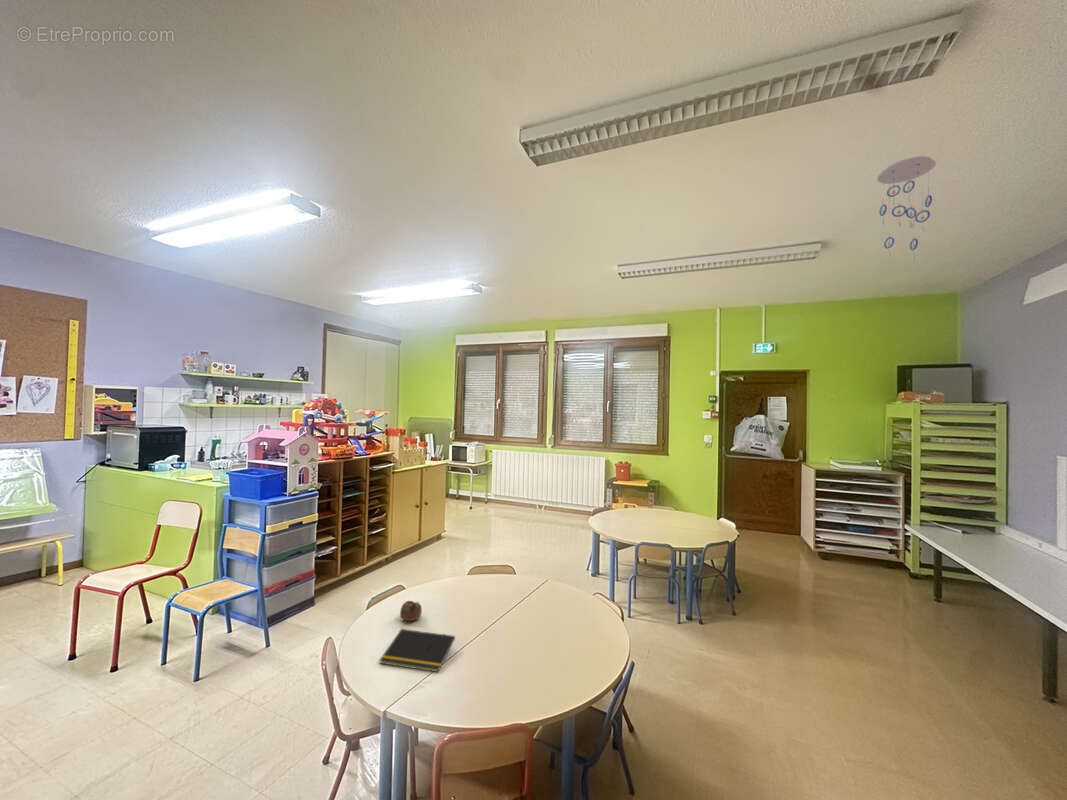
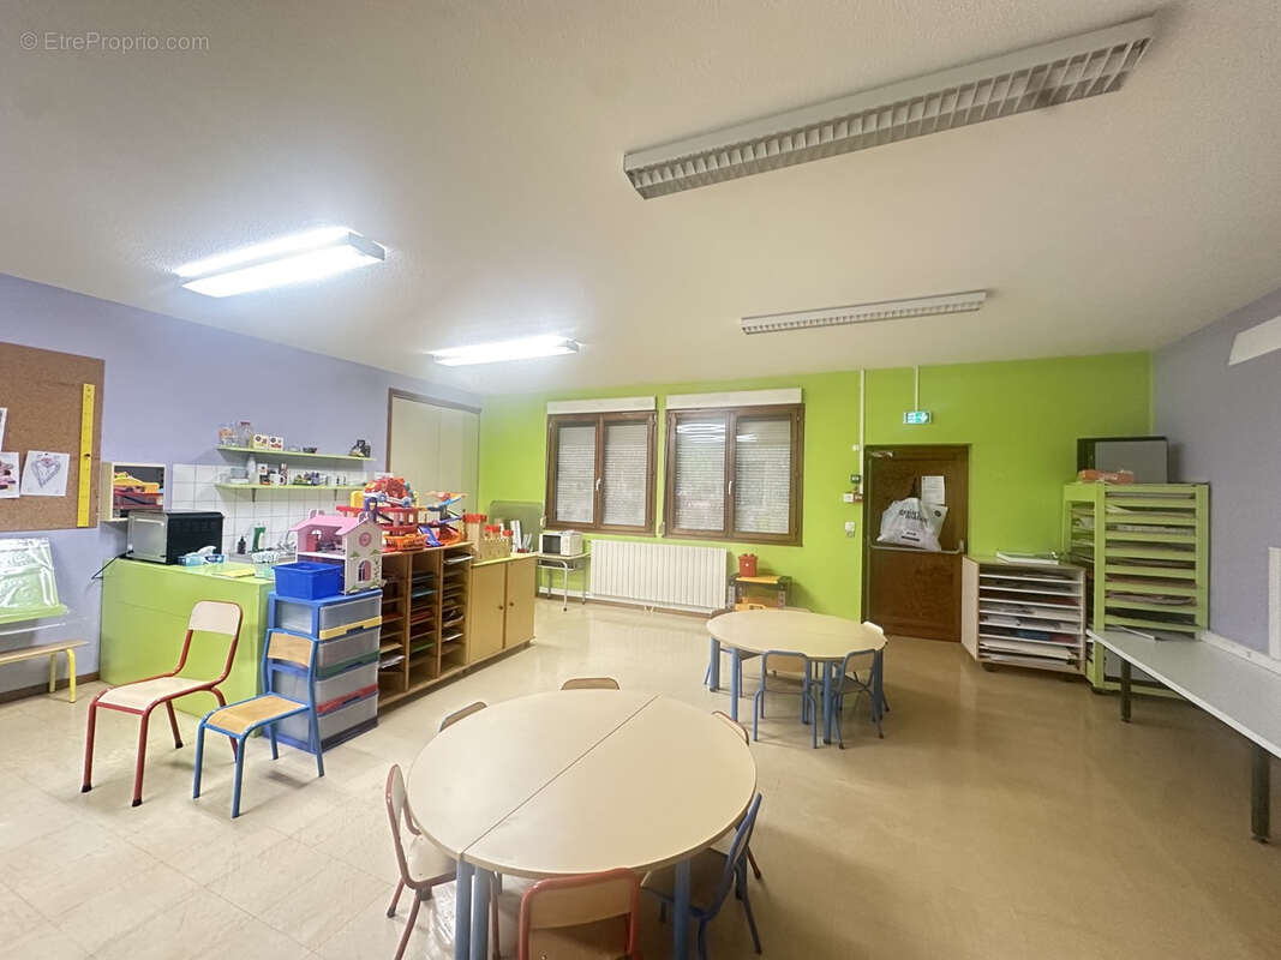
- cup [399,600,423,622]
- ceiling mobile [876,155,937,261]
- notepad [379,628,456,673]
